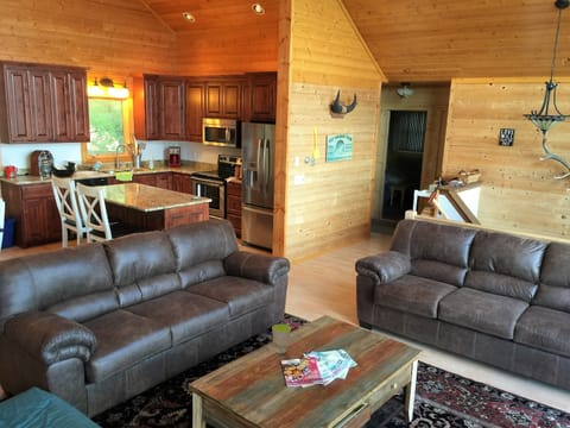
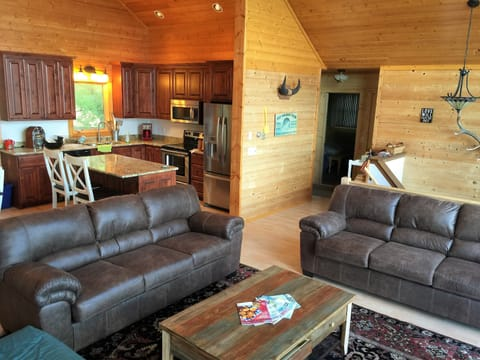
- cup [271,323,292,354]
